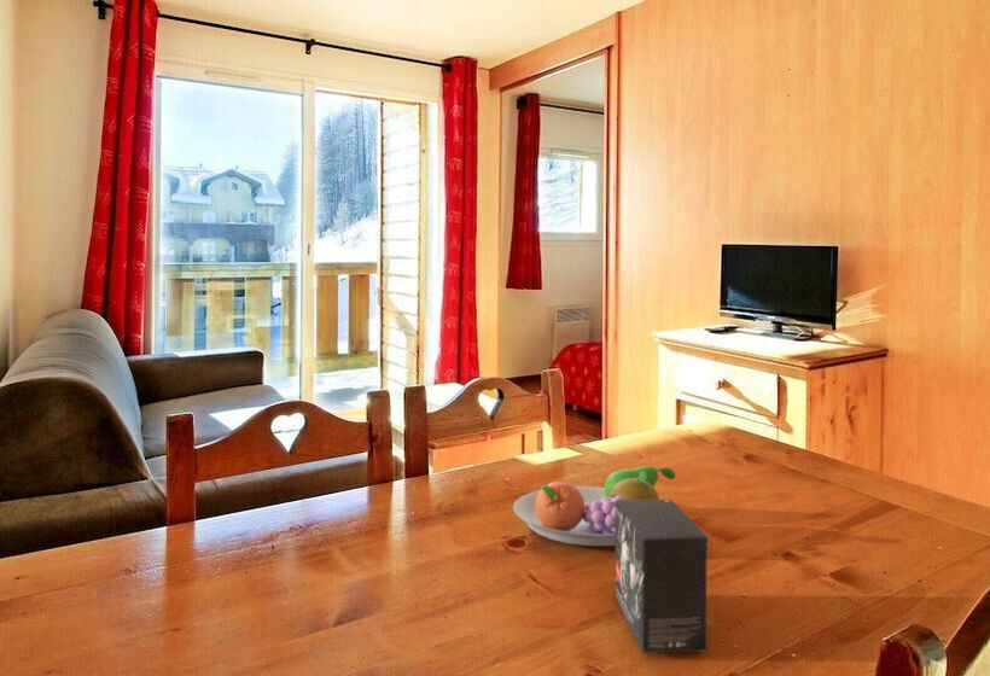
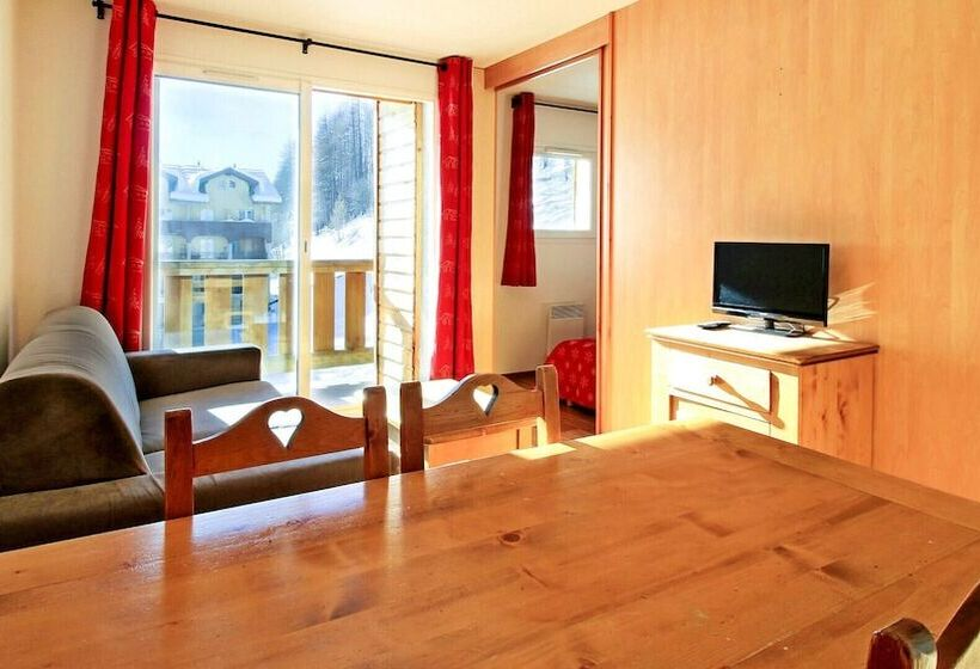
- fruit bowl [512,465,676,547]
- small box [613,497,709,654]
